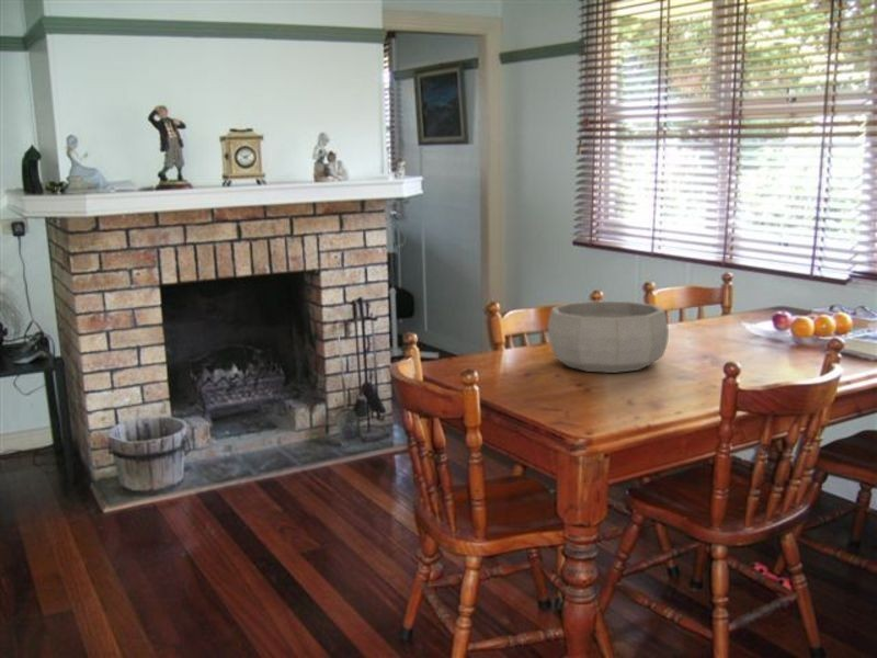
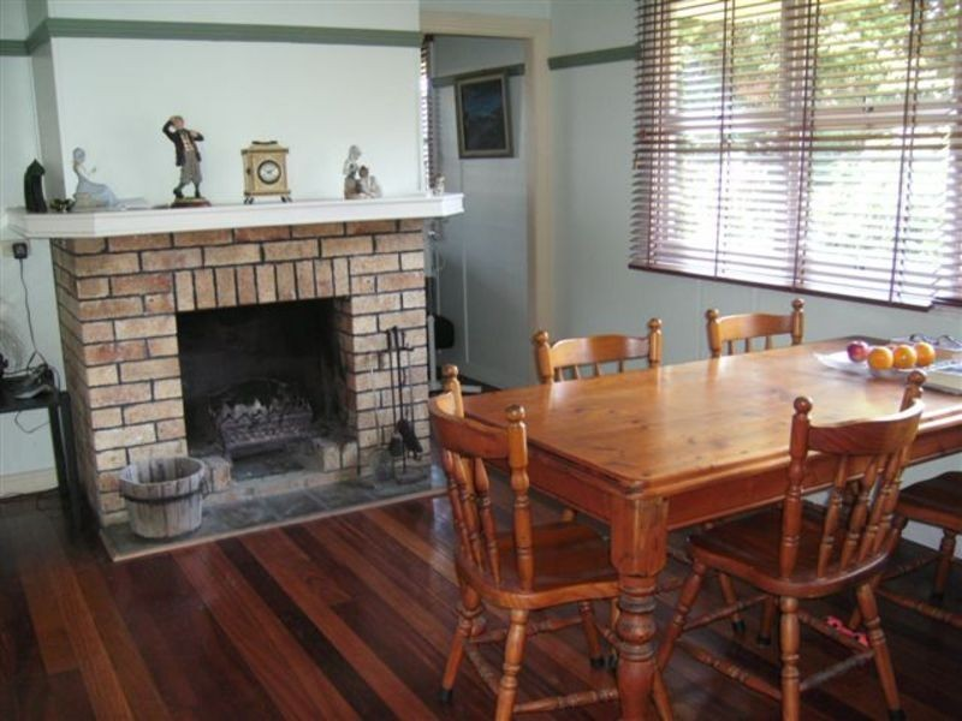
- decorative bowl [547,299,670,374]
